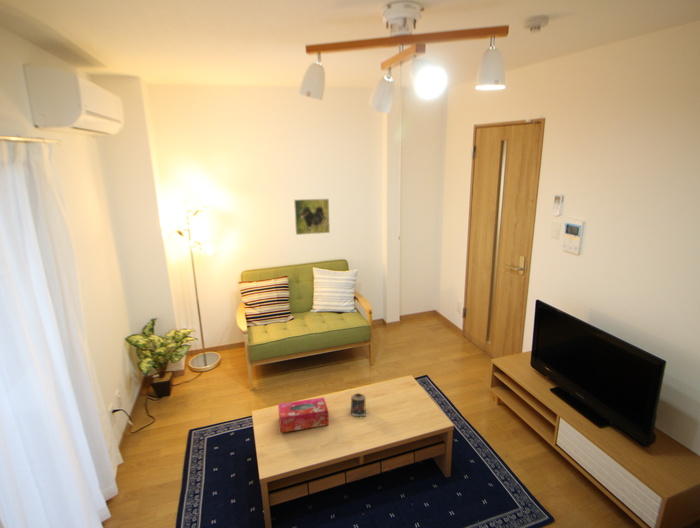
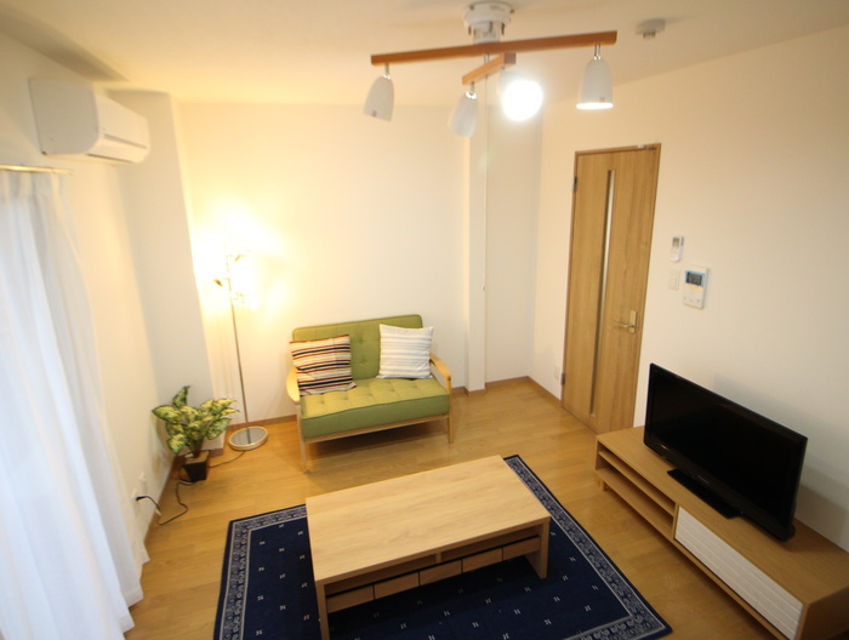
- tissue box [277,396,330,433]
- candle [350,392,368,417]
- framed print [293,198,331,236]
